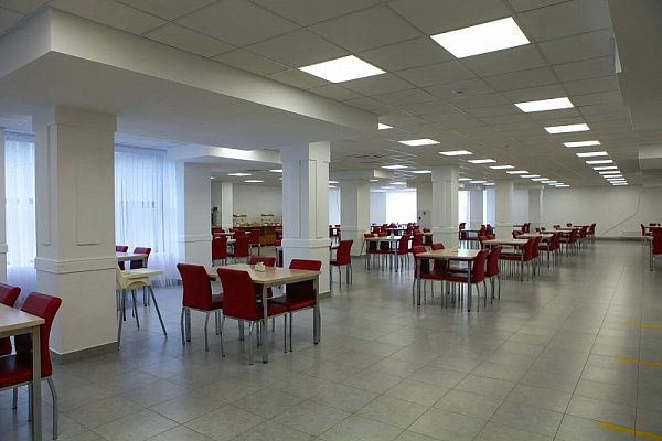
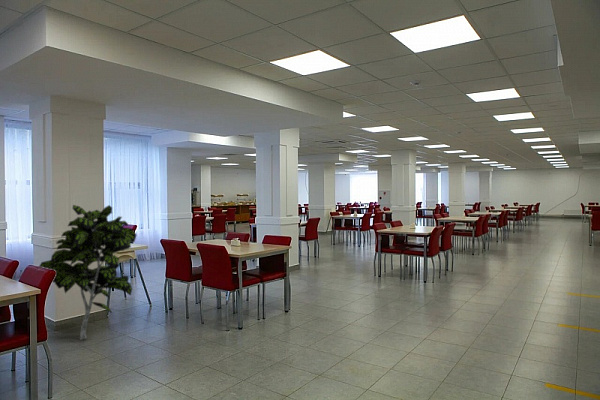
+ indoor plant [38,204,137,341]
